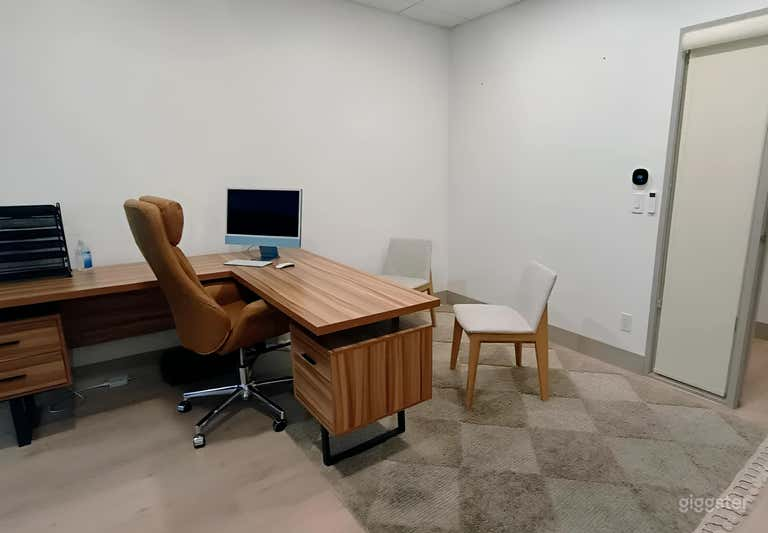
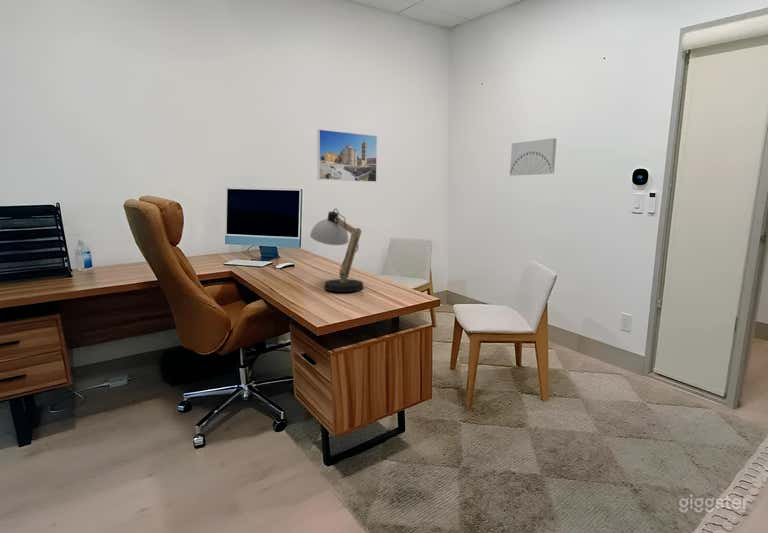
+ wall art [509,137,557,177]
+ desk lamp [309,207,365,295]
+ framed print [316,128,378,183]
